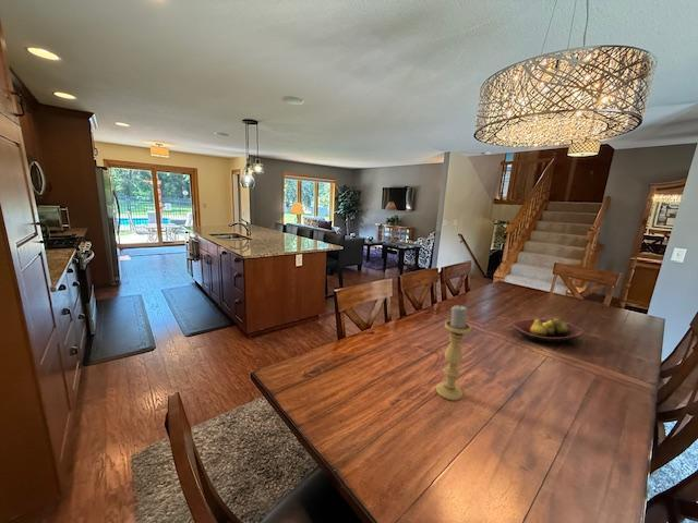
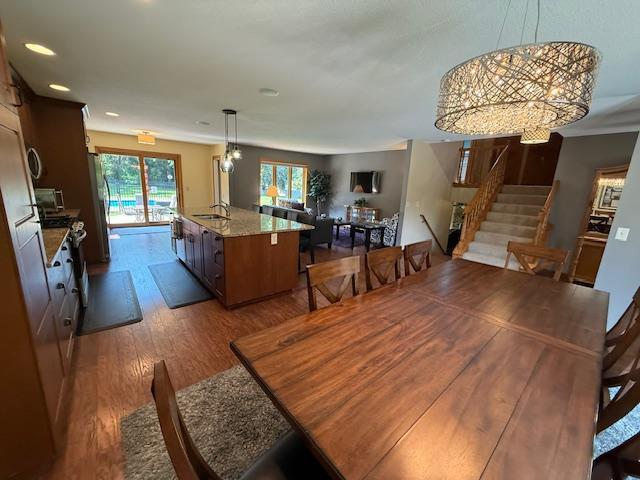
- fruit bowl [510,317,586,343]
- candle holder [435,304,472,401]
